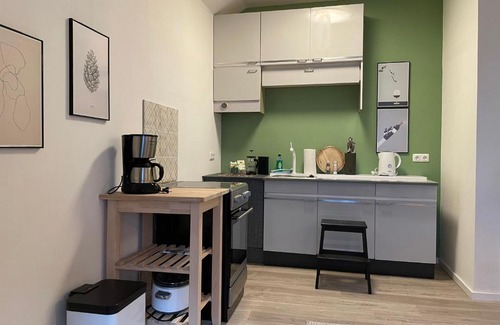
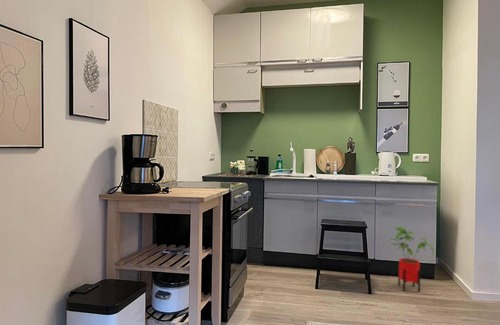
+ house plant [387,226,435,293]
